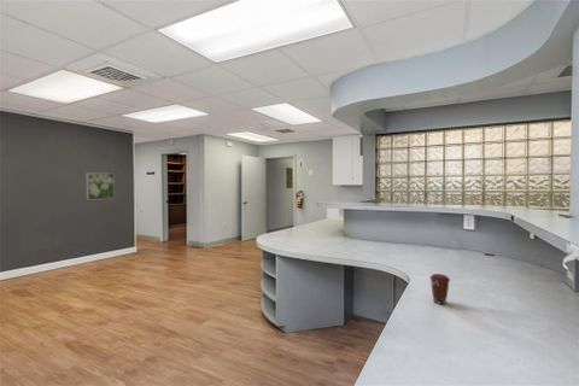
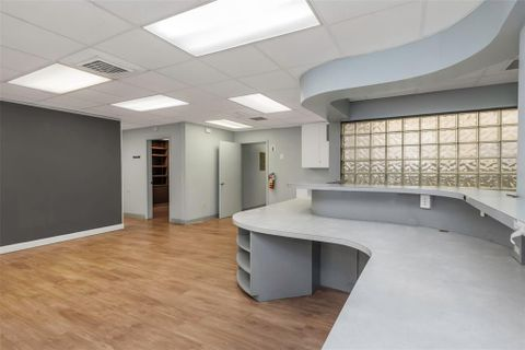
- coffee cup [428,273,451,305]
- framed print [86,171,116,200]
